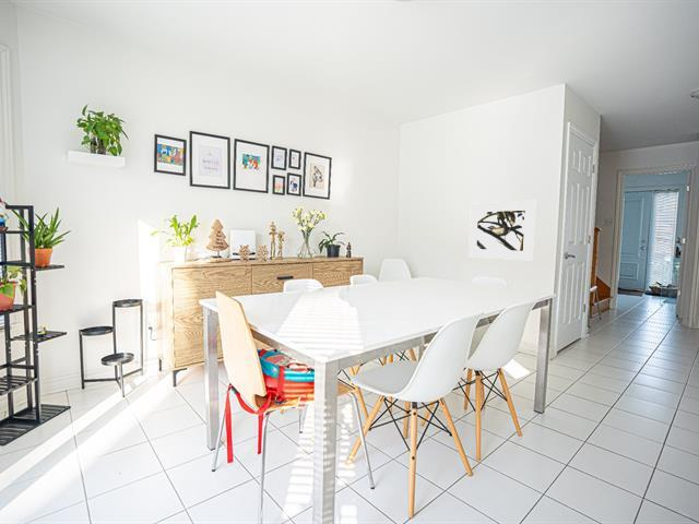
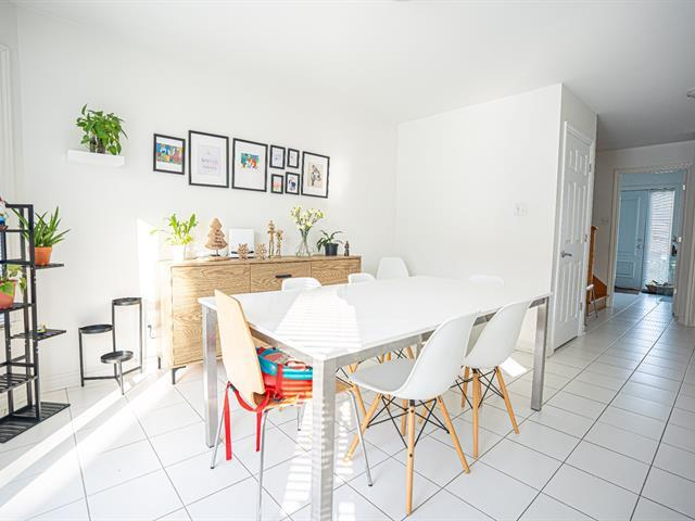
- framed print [467,200,537,262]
